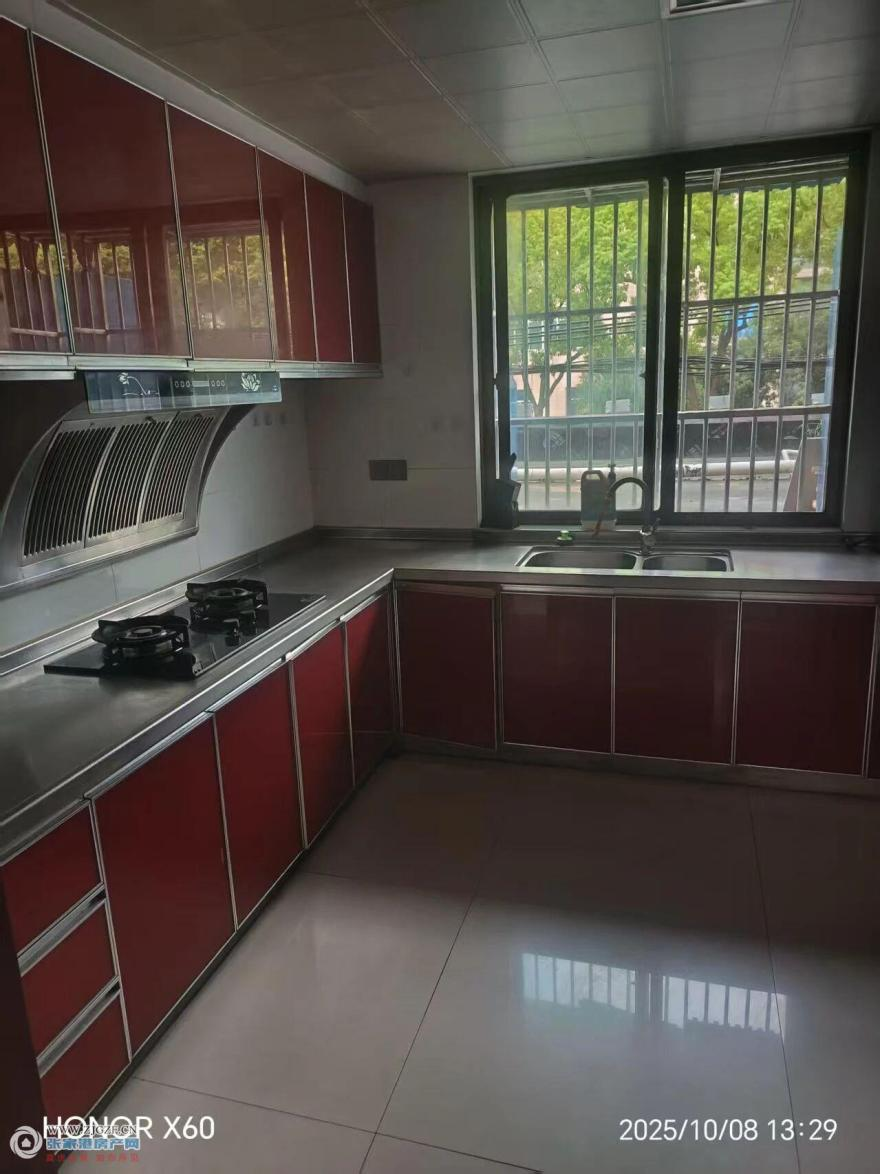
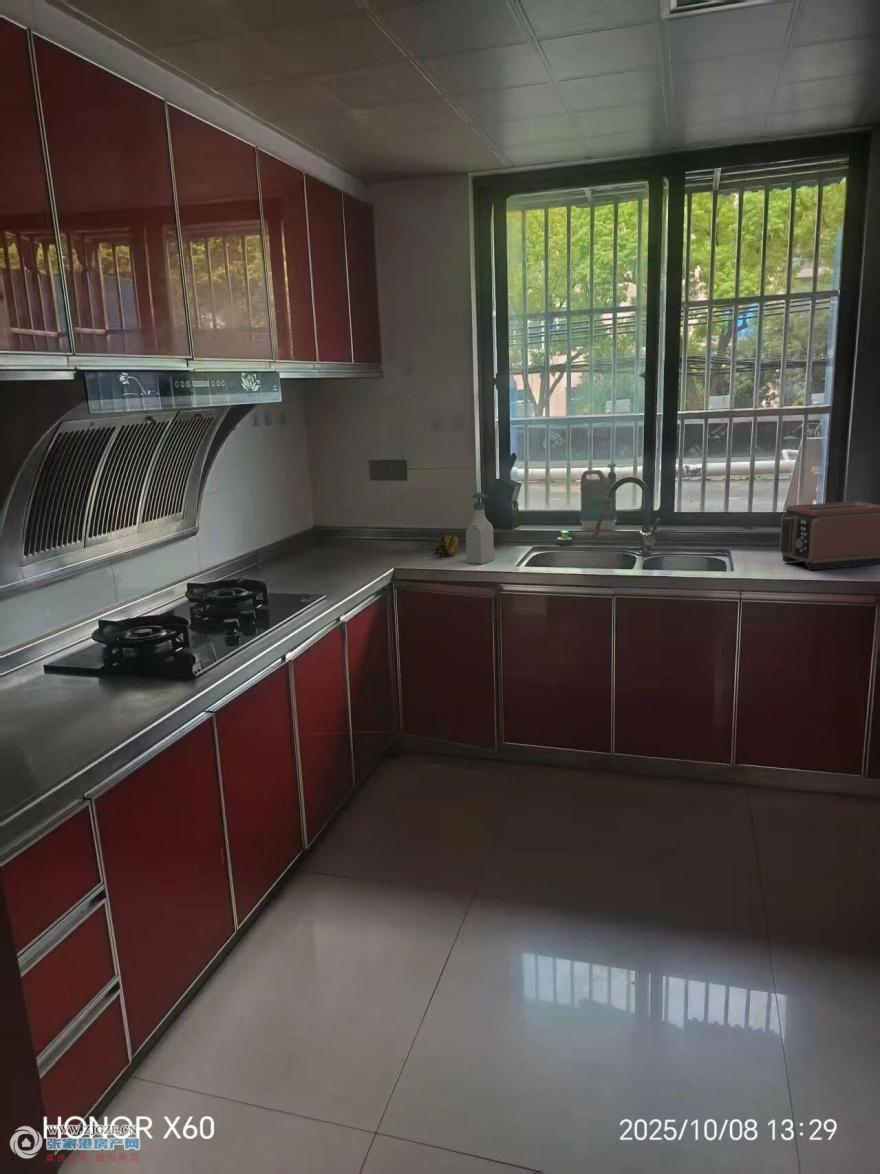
+ banana [430,533,460,559]
+ soap bottle [465,492,495,565]
+ toaster [779,500,880,571]
